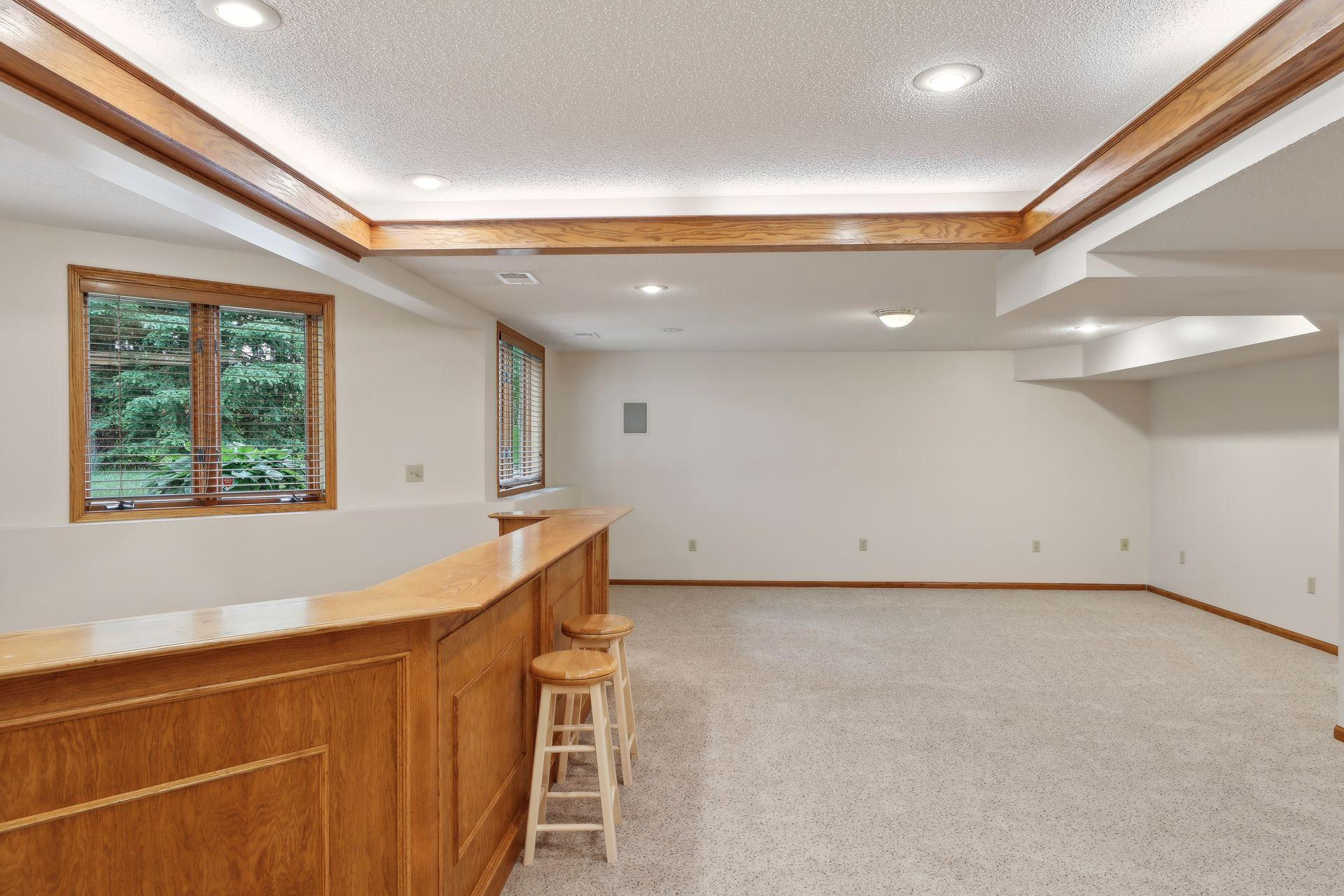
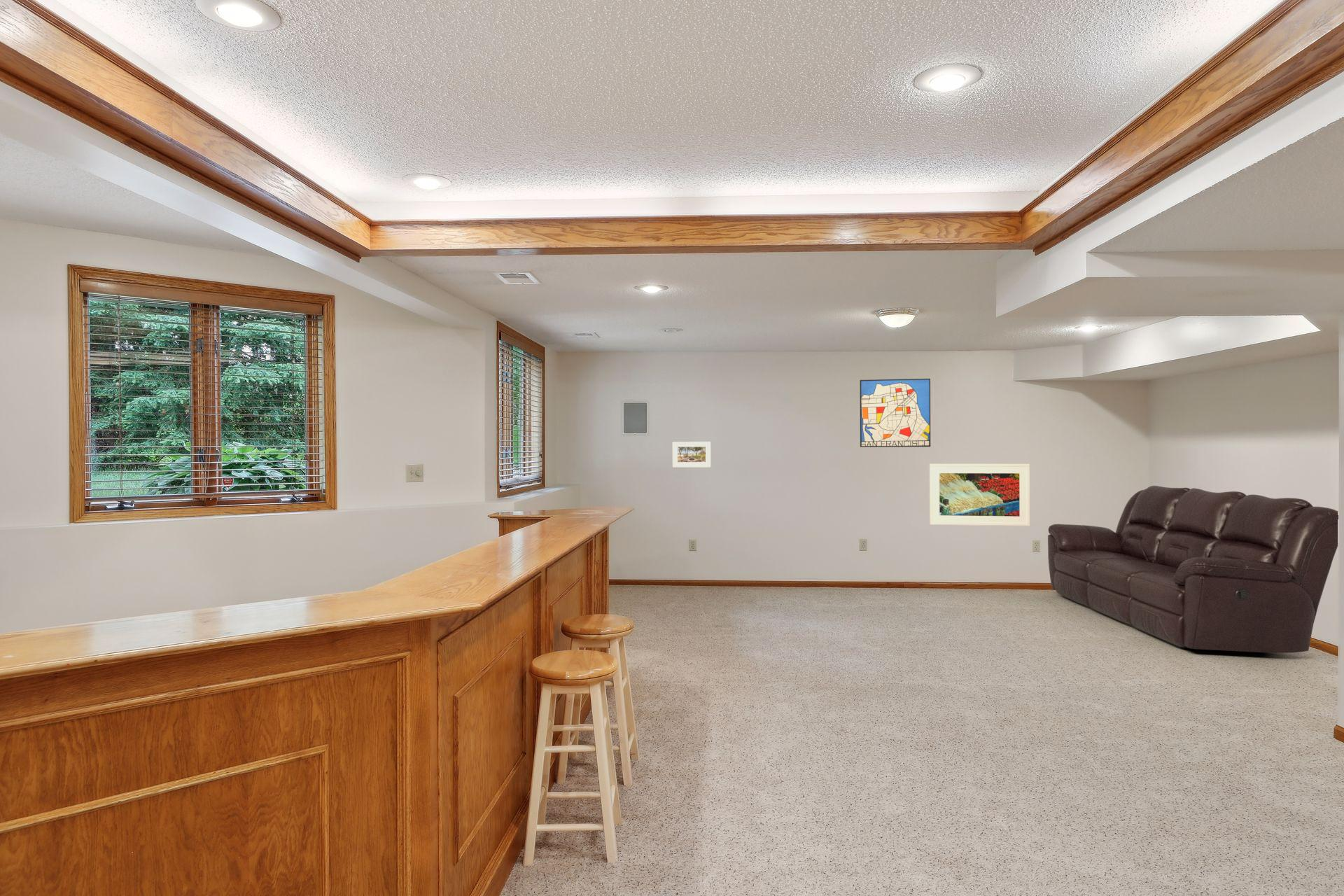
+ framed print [929,463,1030,526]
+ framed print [672,441,712,468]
+ sofa [1047,485,1338,654]
+ wall art [859,378,931,448]
